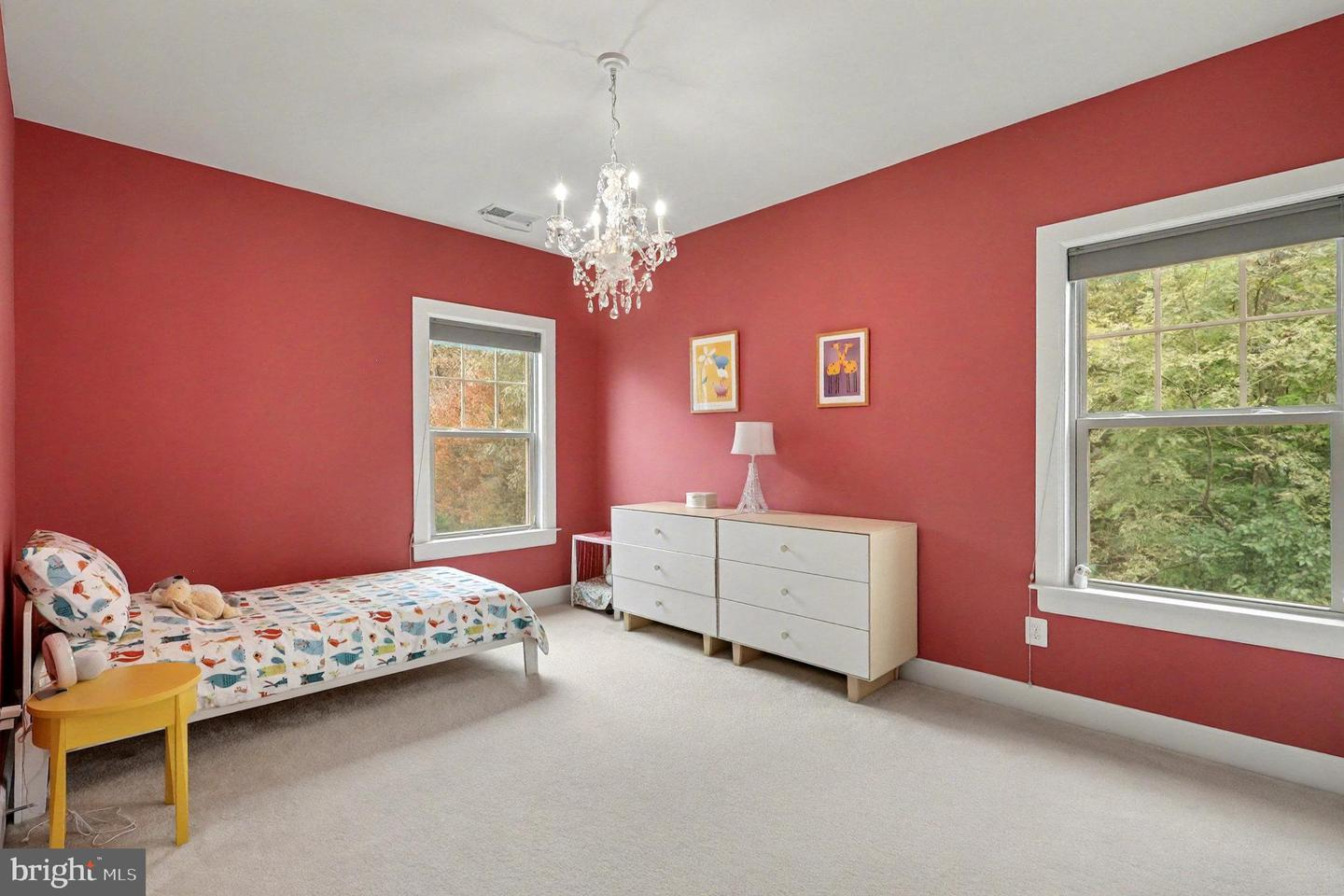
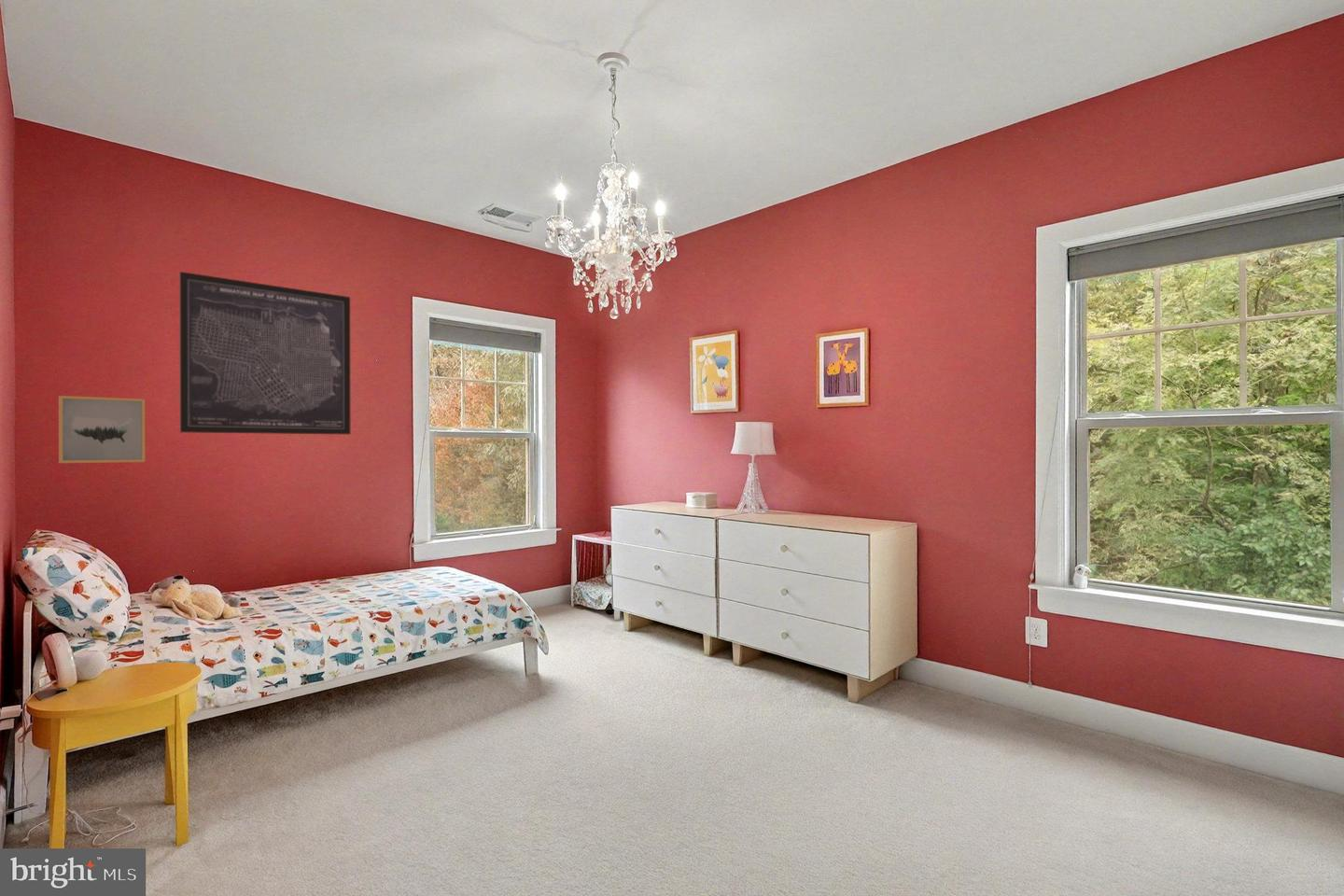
+ wall art [58,395,146,464]
+ wall art [178,271,351,435]
